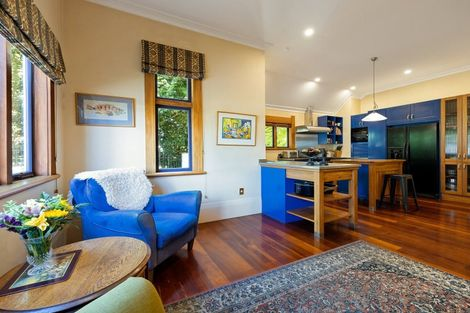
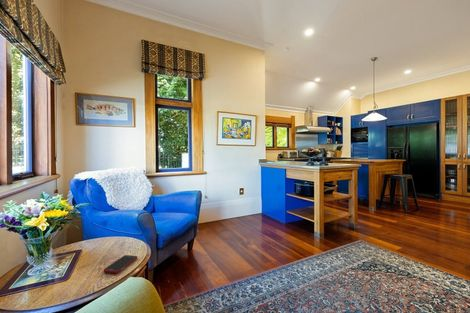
+ cell phone [103,254,138,274]
